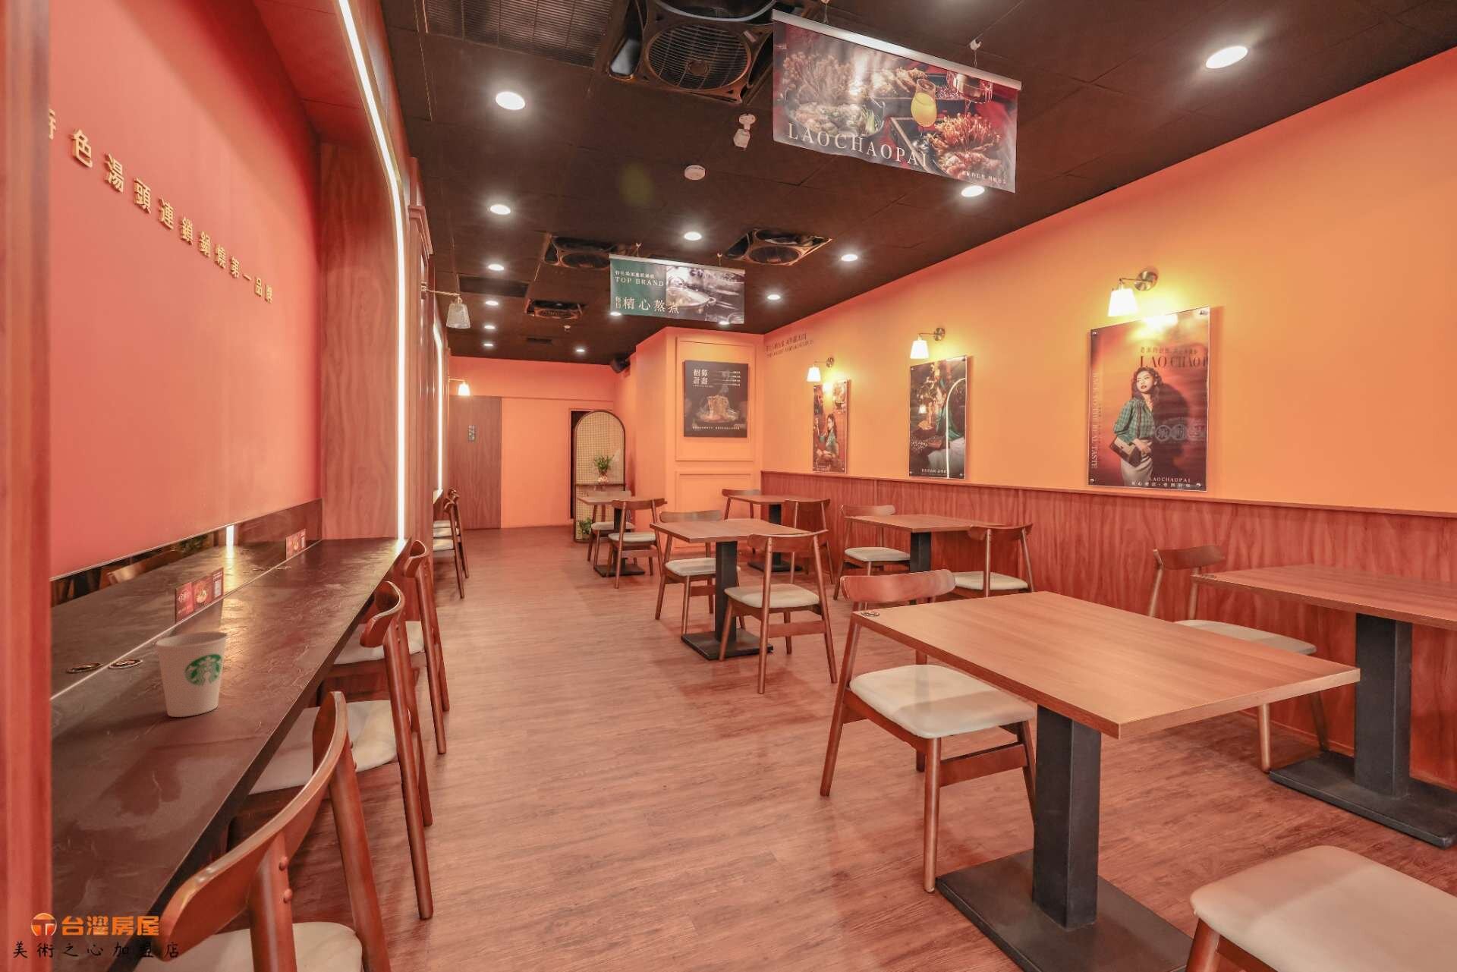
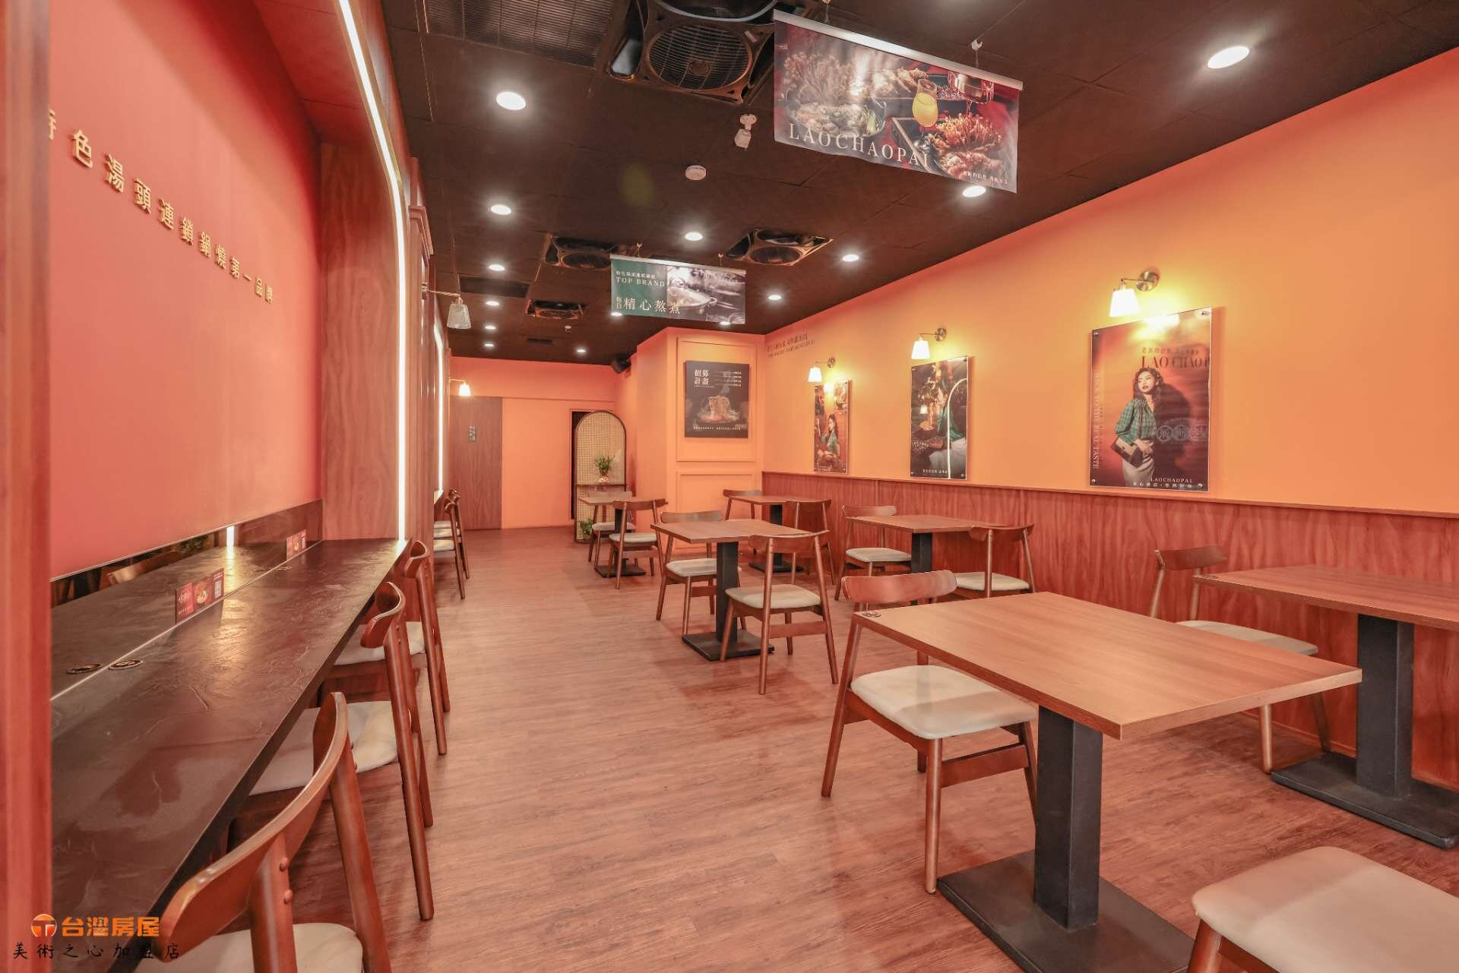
- paper cup [154,631,229,718]
